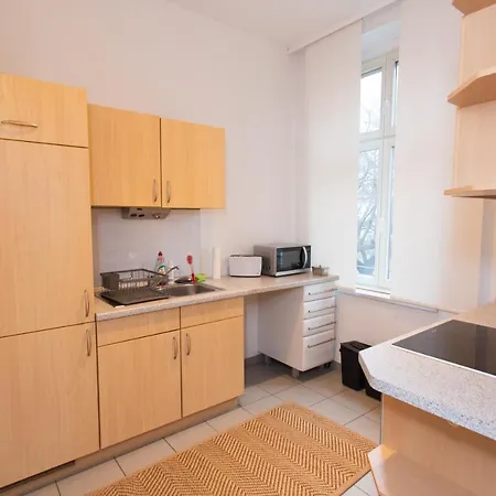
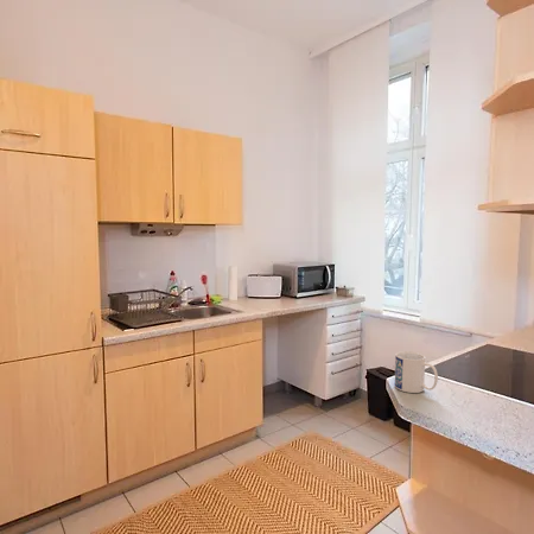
+ mug [394,350,439,394]
